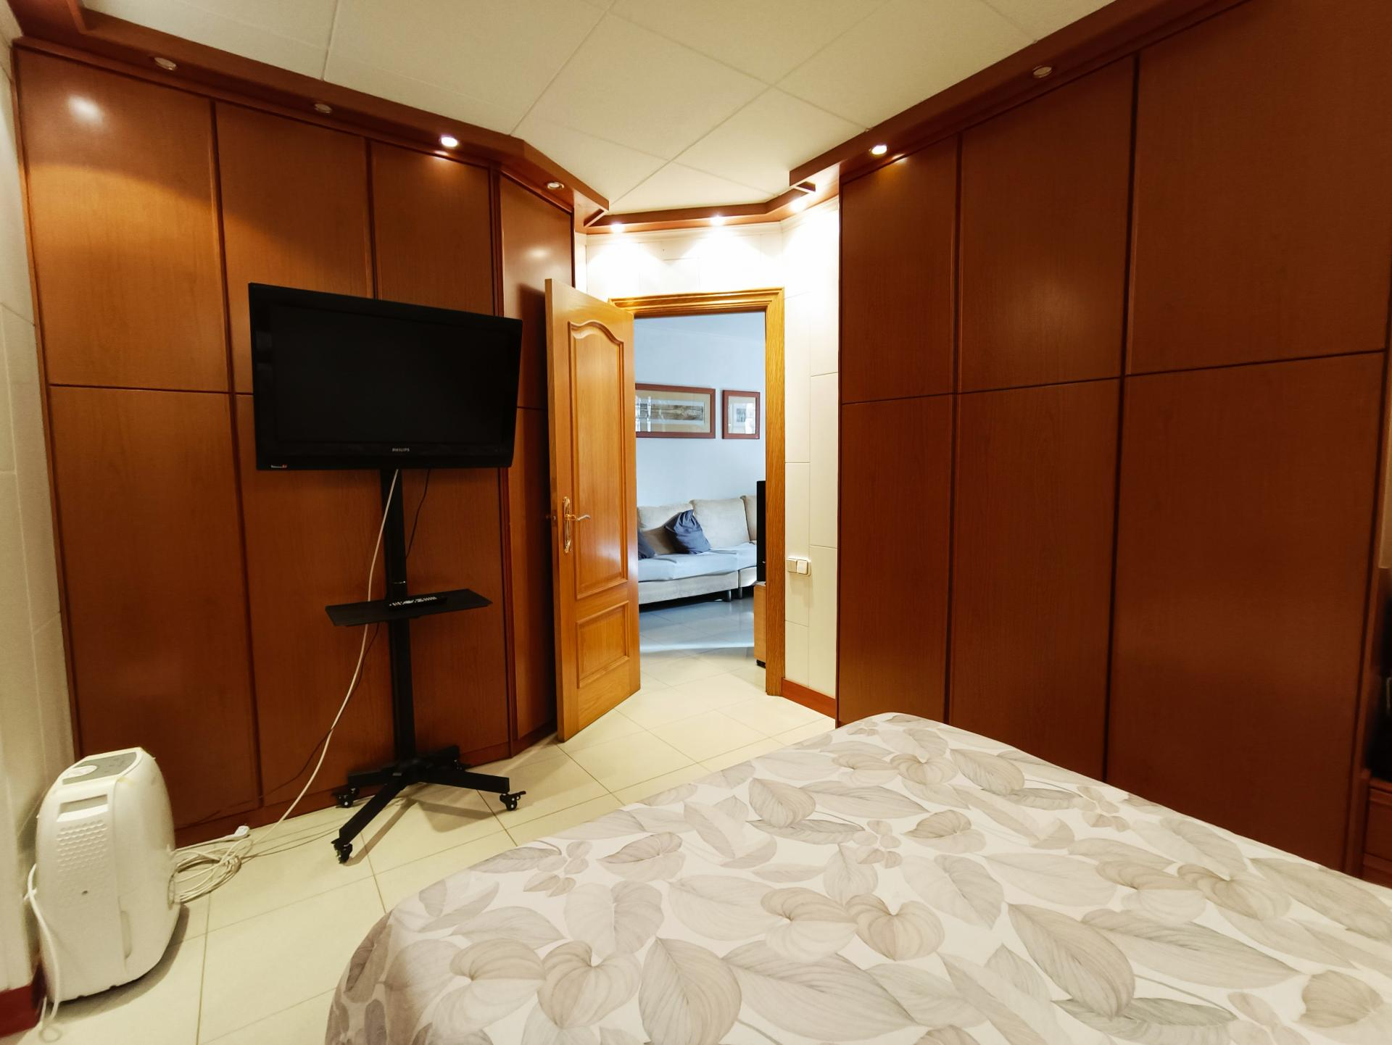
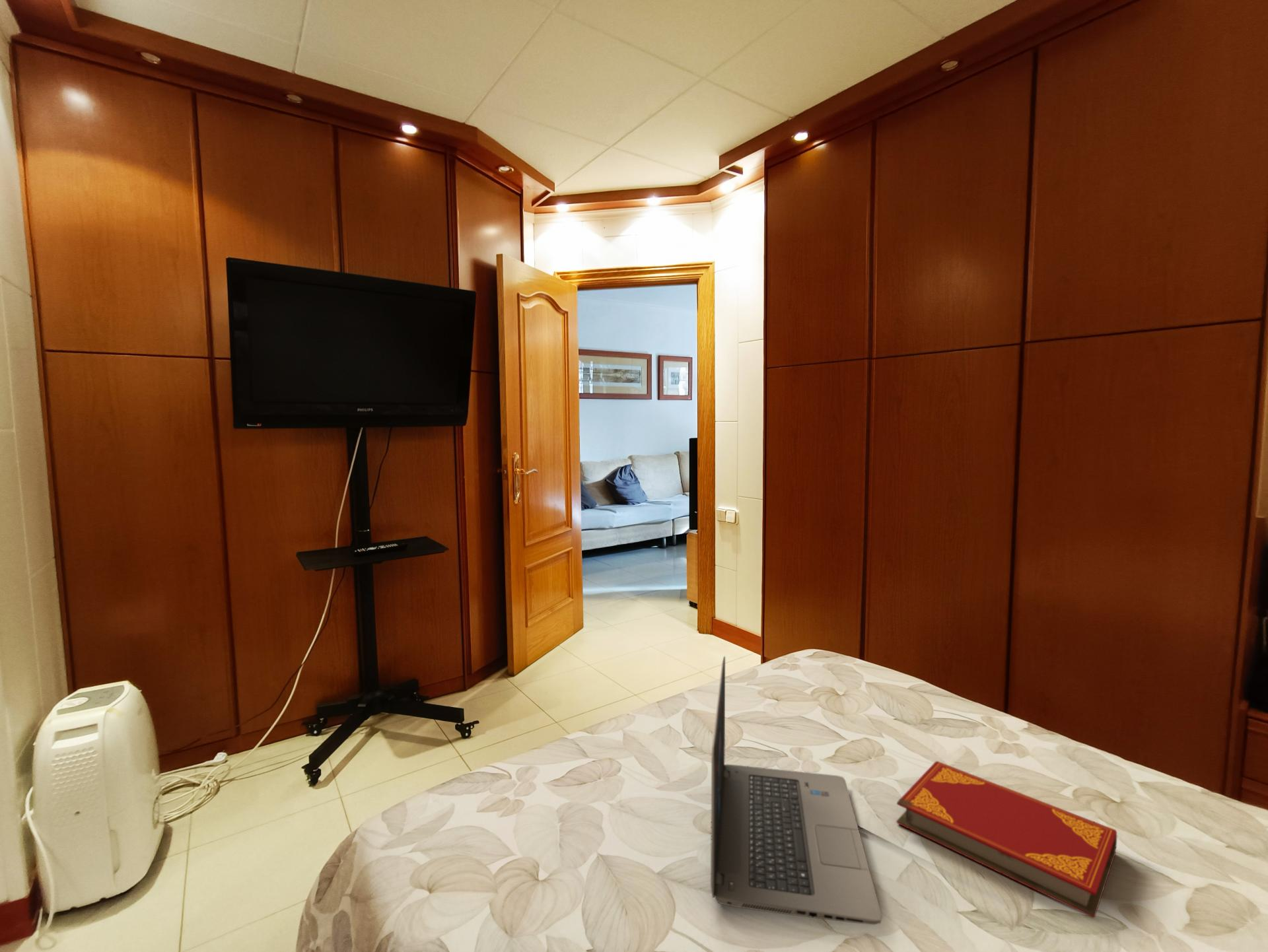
+ hardback book [896,761,1117,918]
+ laptop [710,656,883,925]
